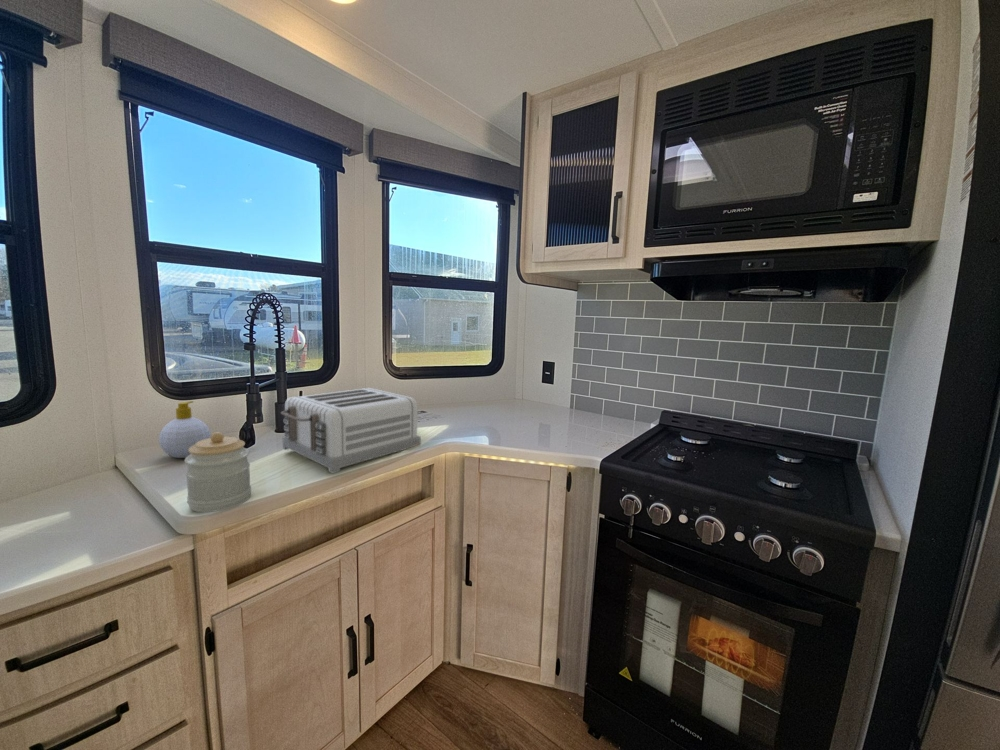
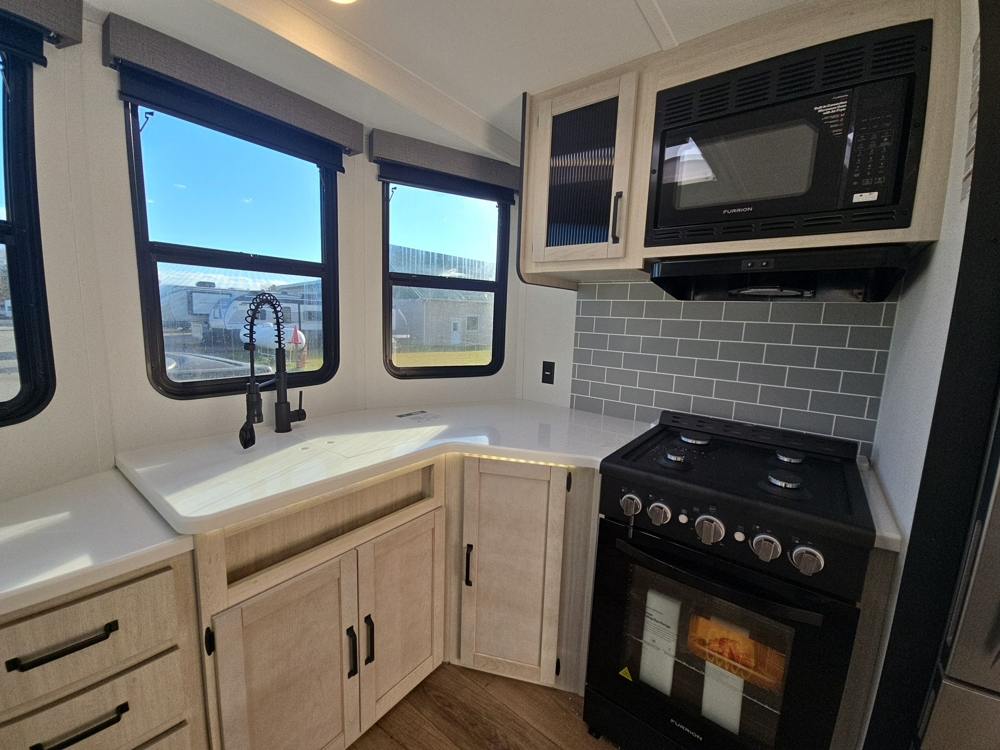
- toaster [280,387,422,474]
- jar [184,431,252,513]
- soap bottle [158,400,212,459]
